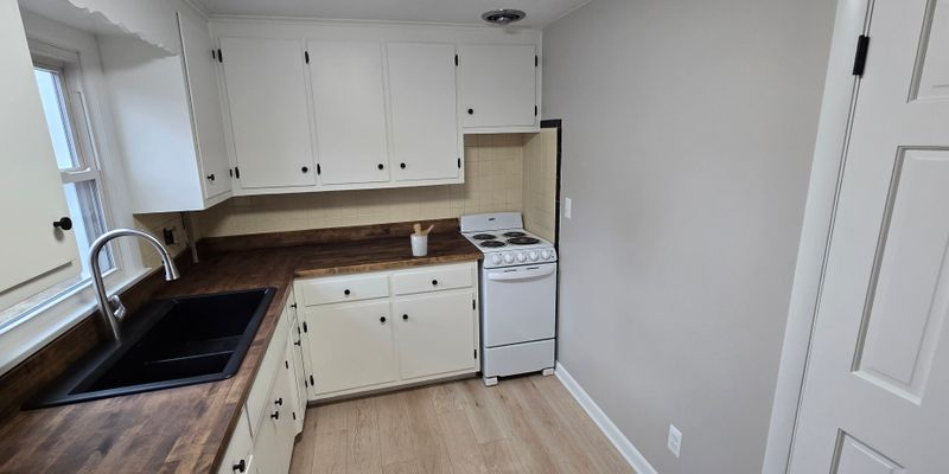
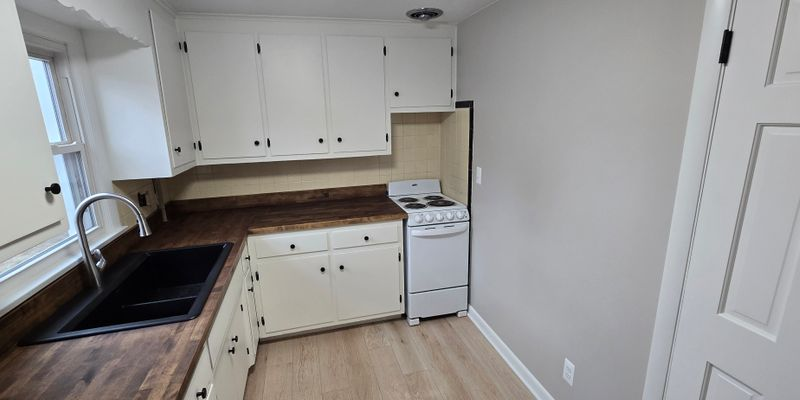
- utensil holder [409,223,434,257]
